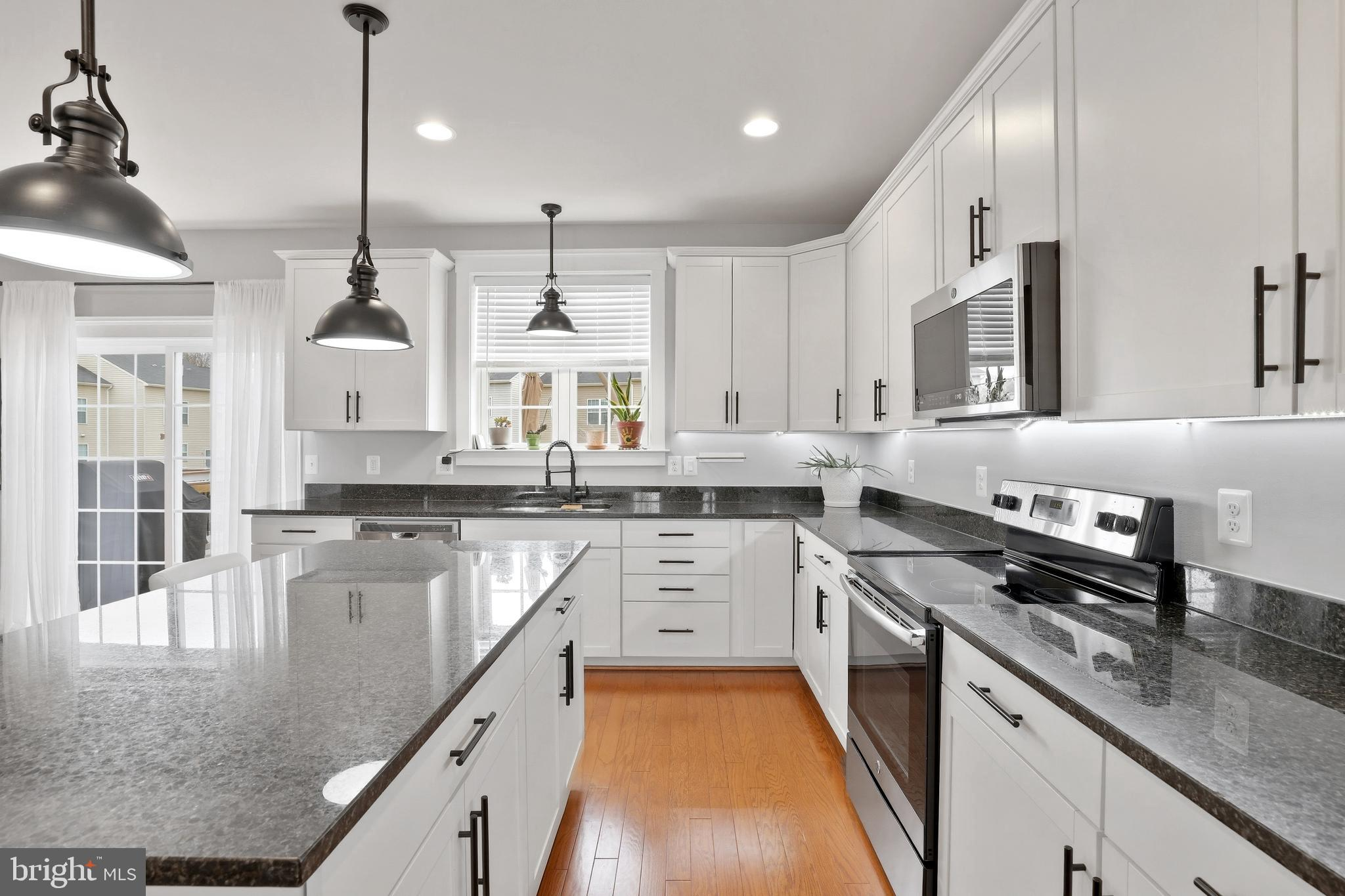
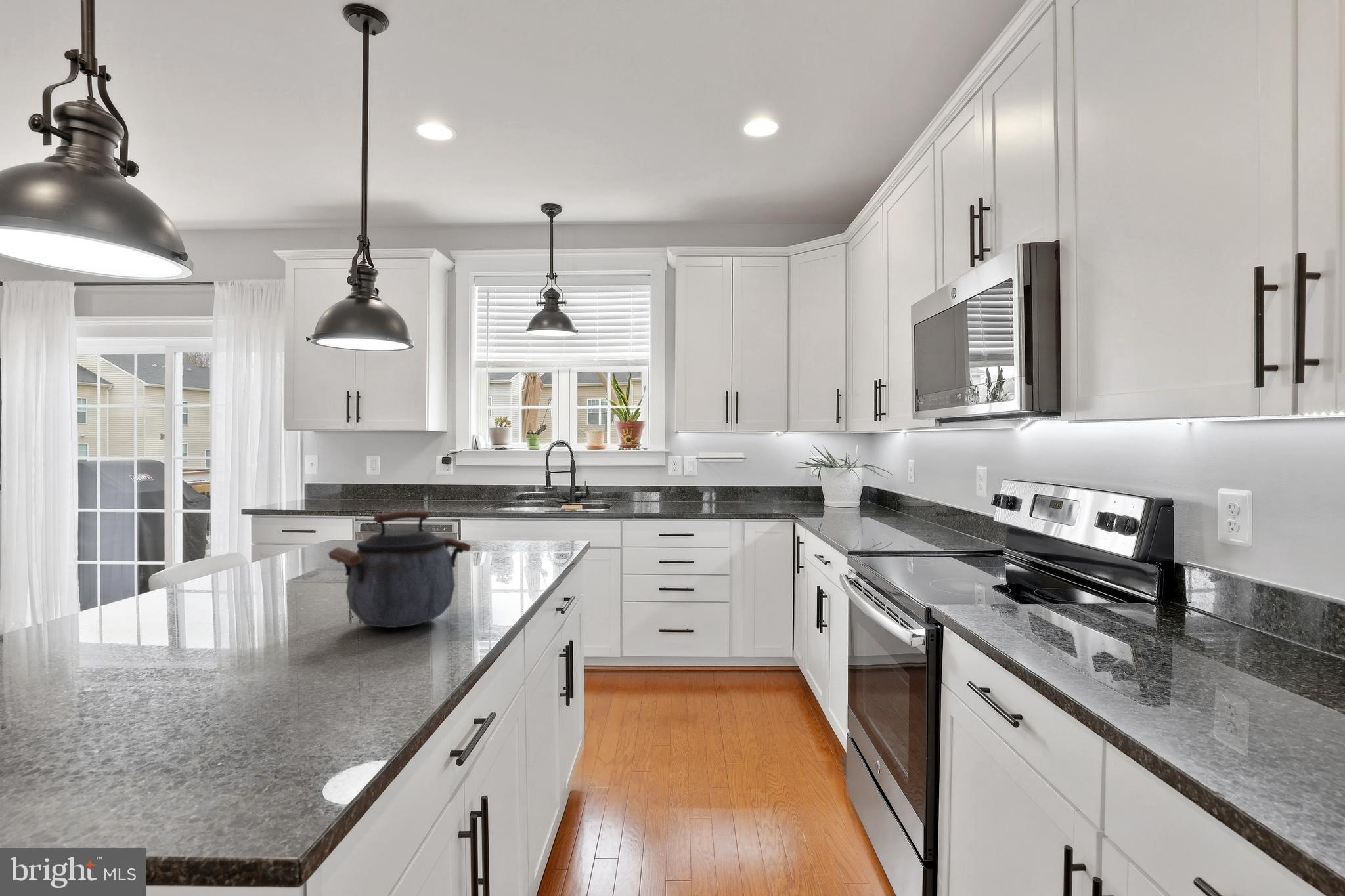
+ kettle [328,510,472,628]
